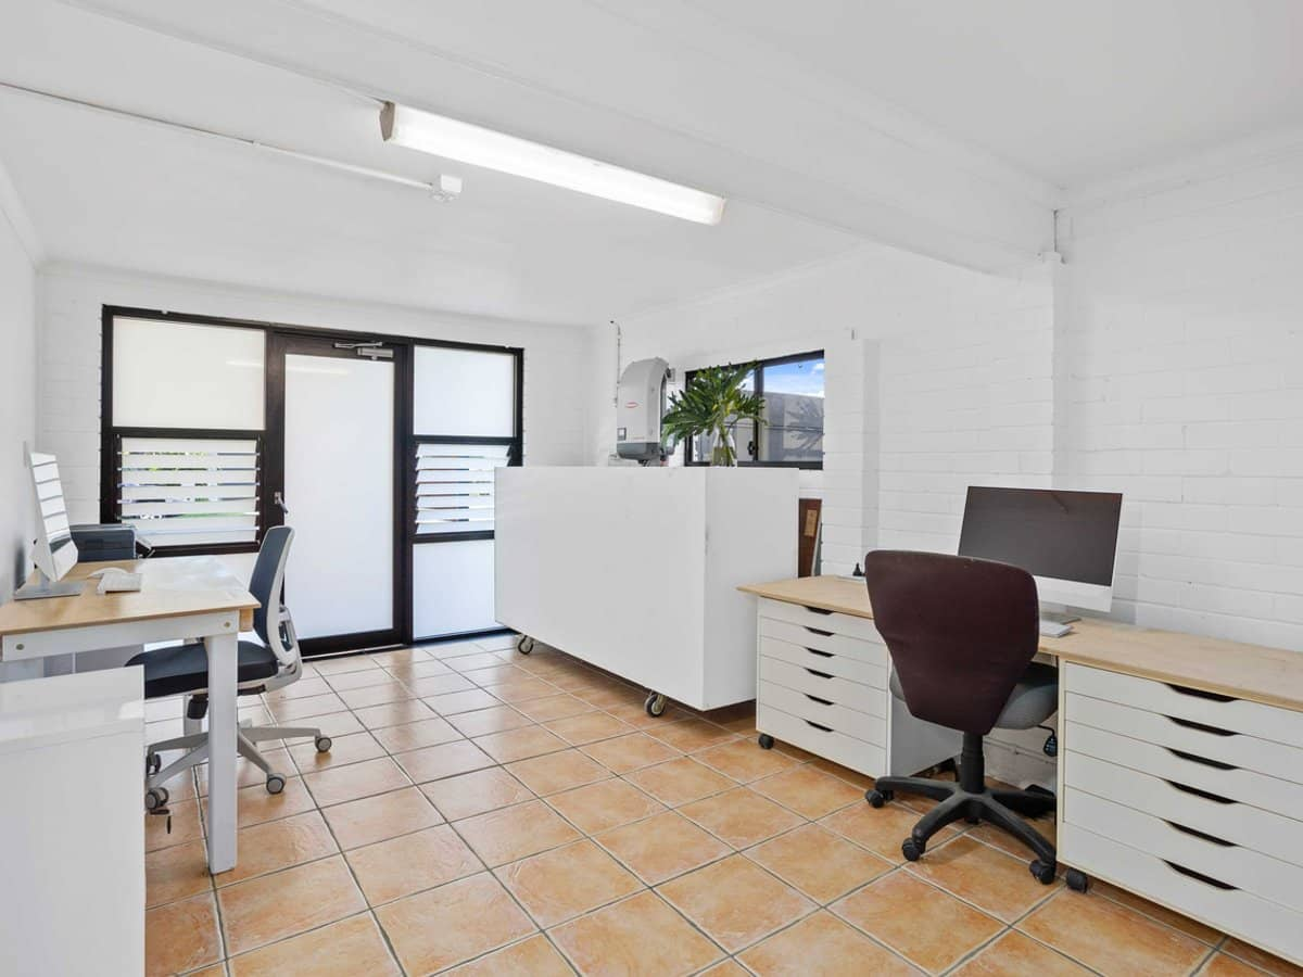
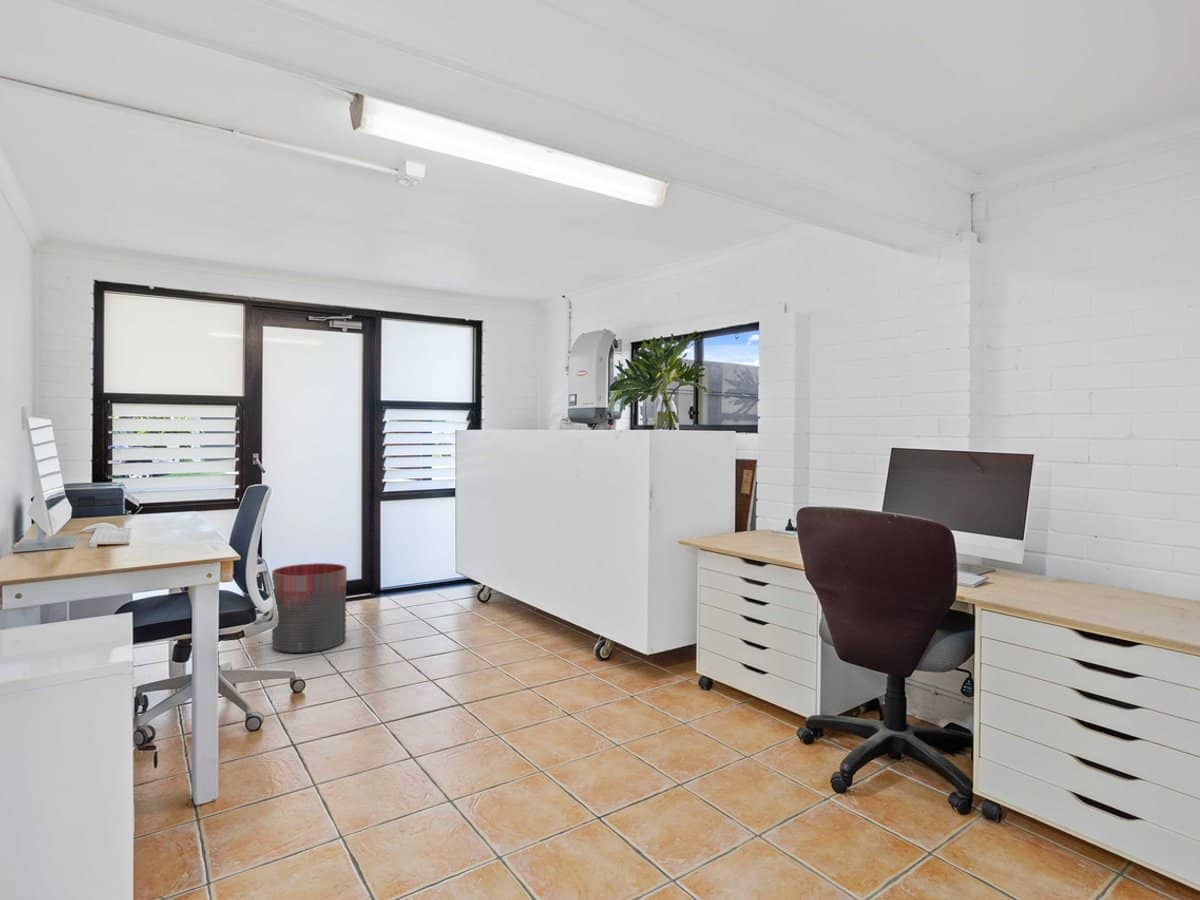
+ trash can [271,562,348,654]
